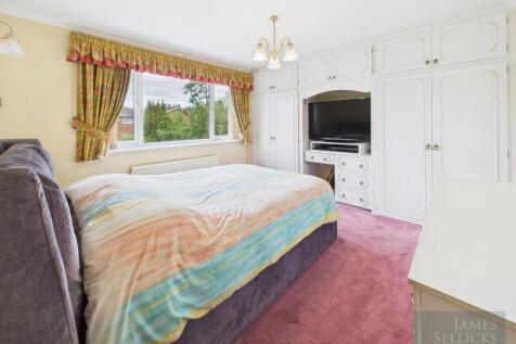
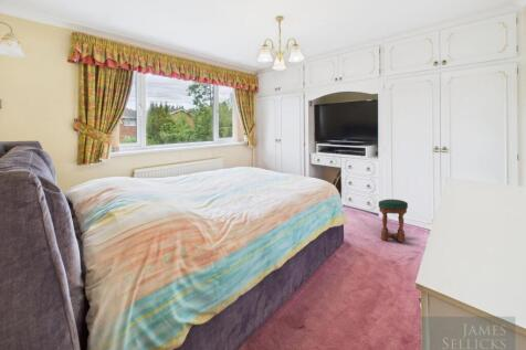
+ stool [378,199,409,243]
